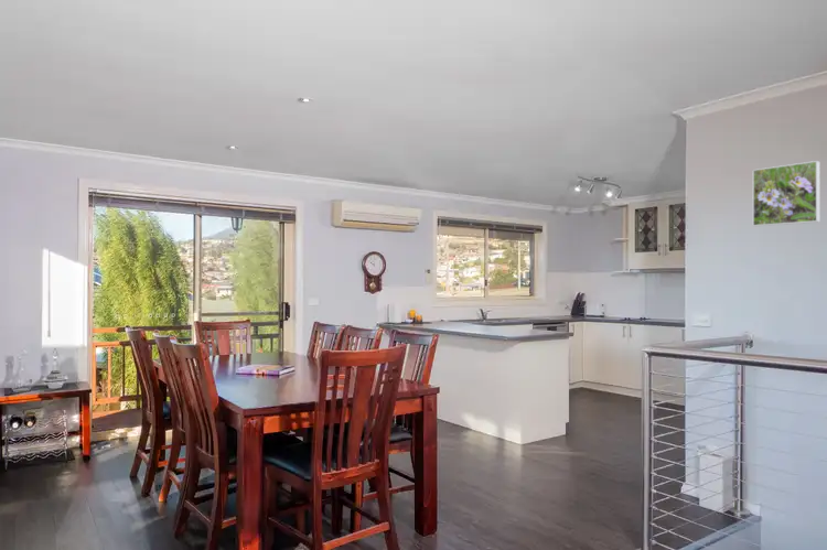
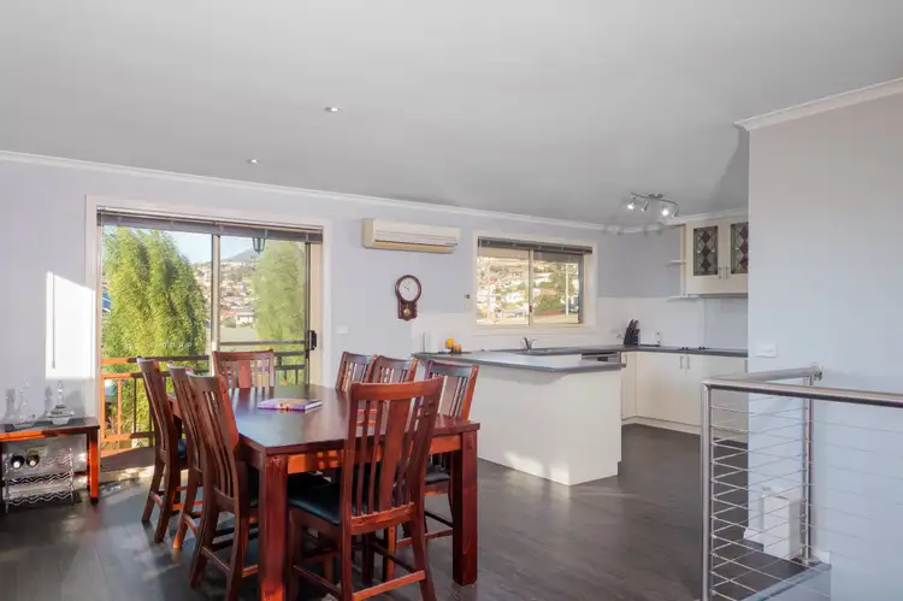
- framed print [752,160,820,227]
